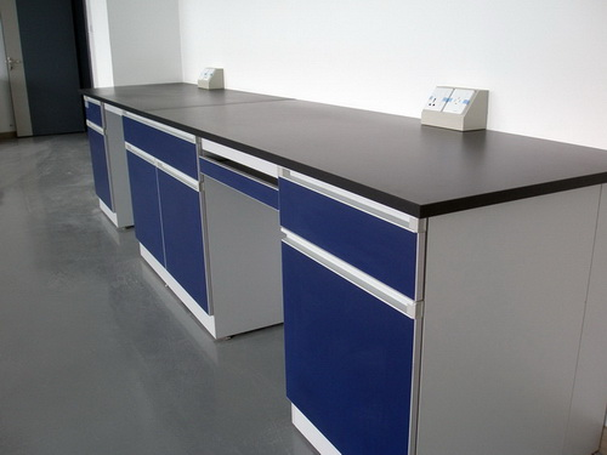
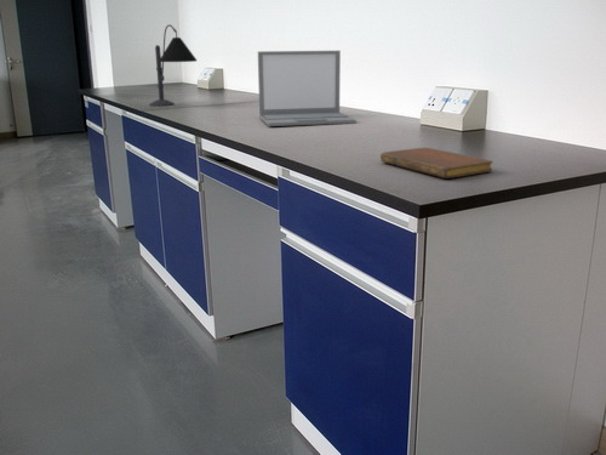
+ desk lamp [148,23,198,108]
+ laptop [257,50,358,127]
+ notebook [379,147,494,180]
